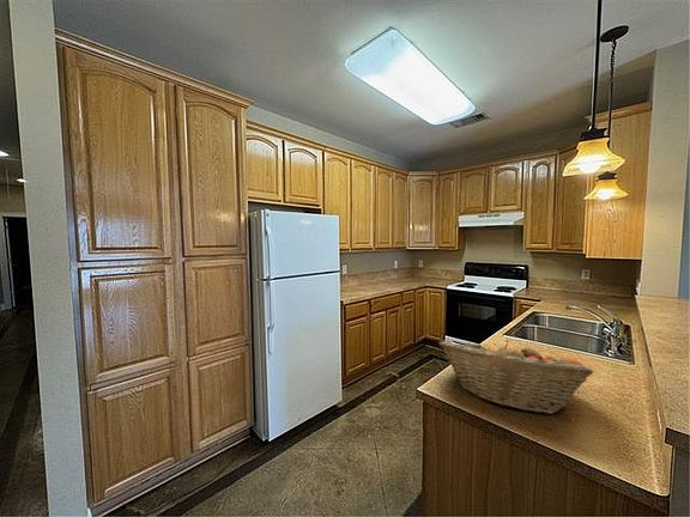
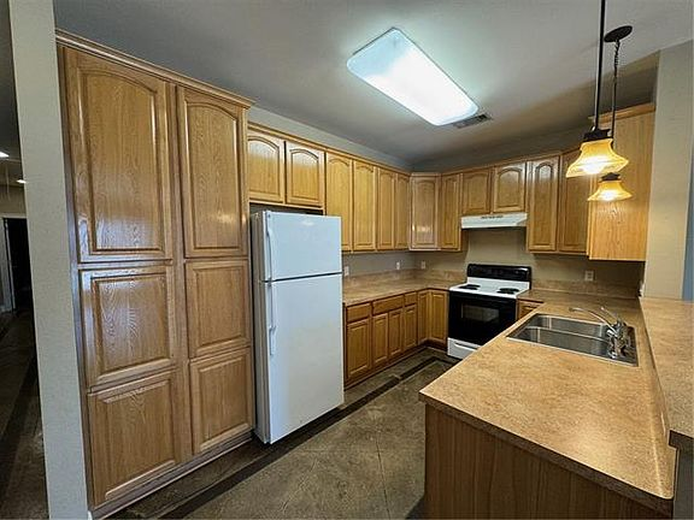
- fruit basket [438,339,594,415]
